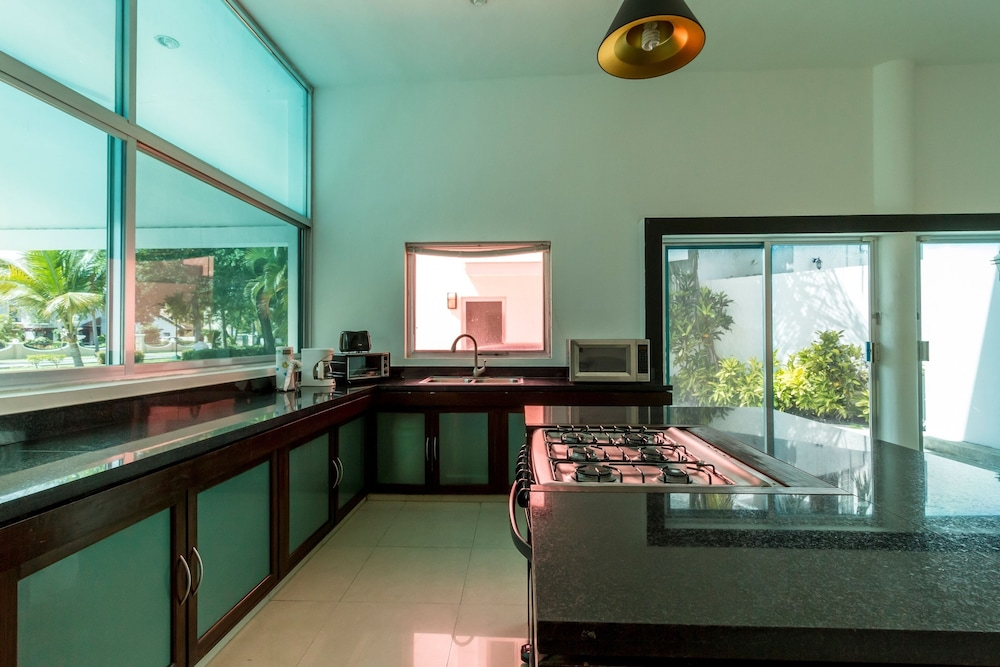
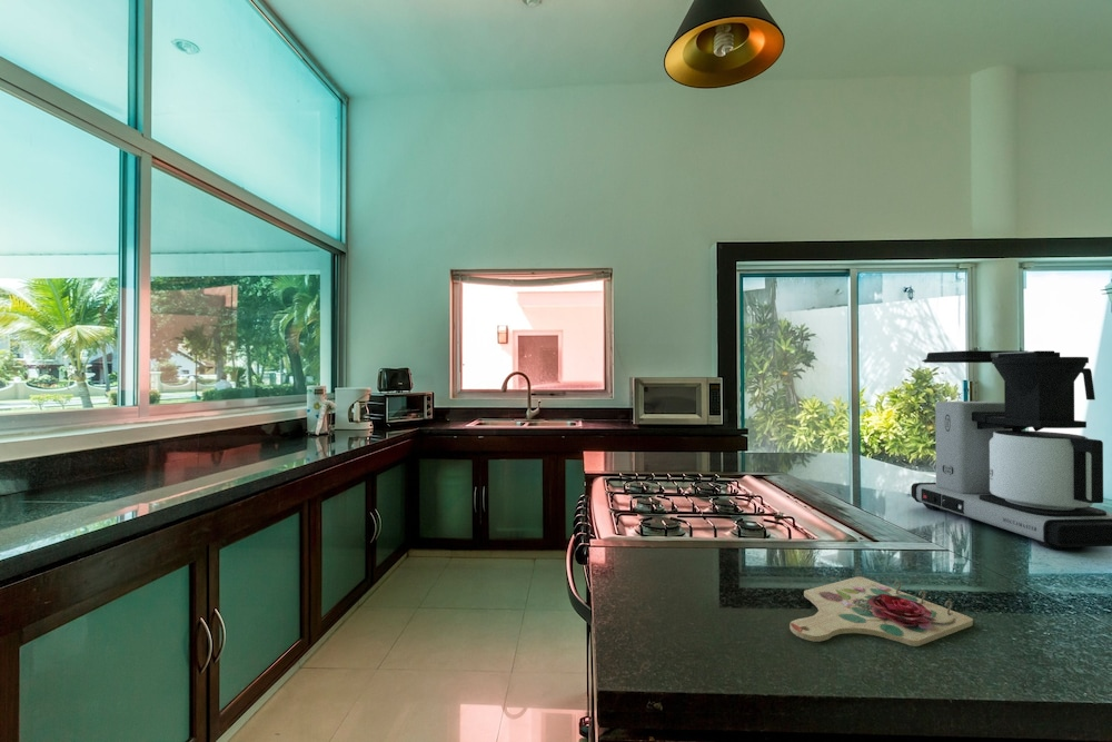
+ coffee maker [910,349,1112,551]
+ cutting board [788,576,974,647]
